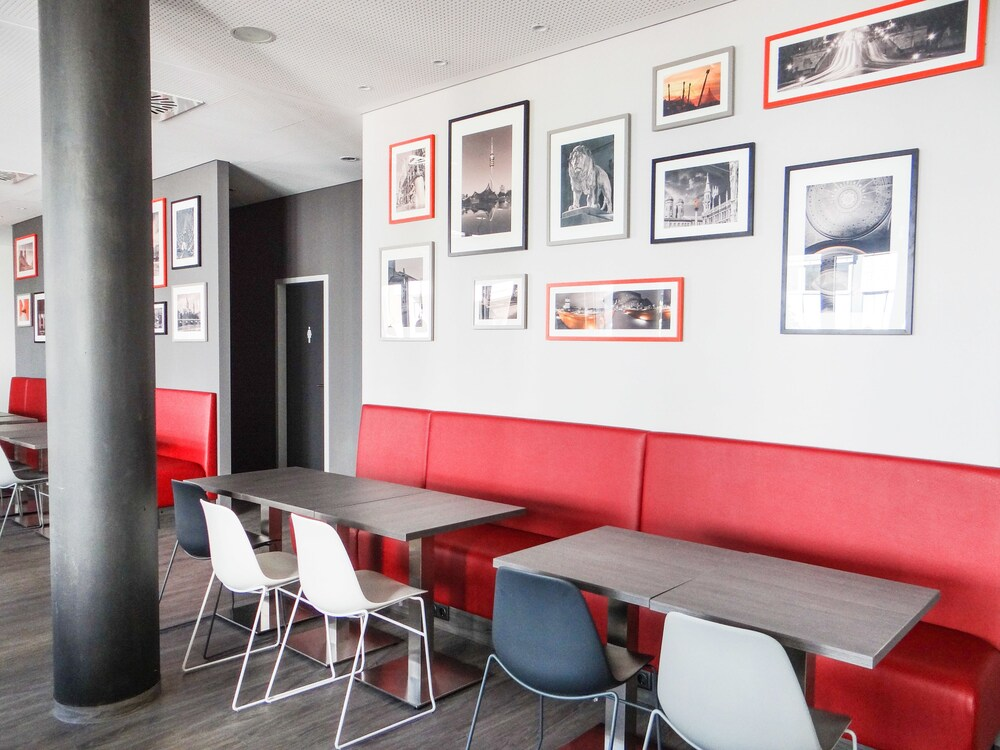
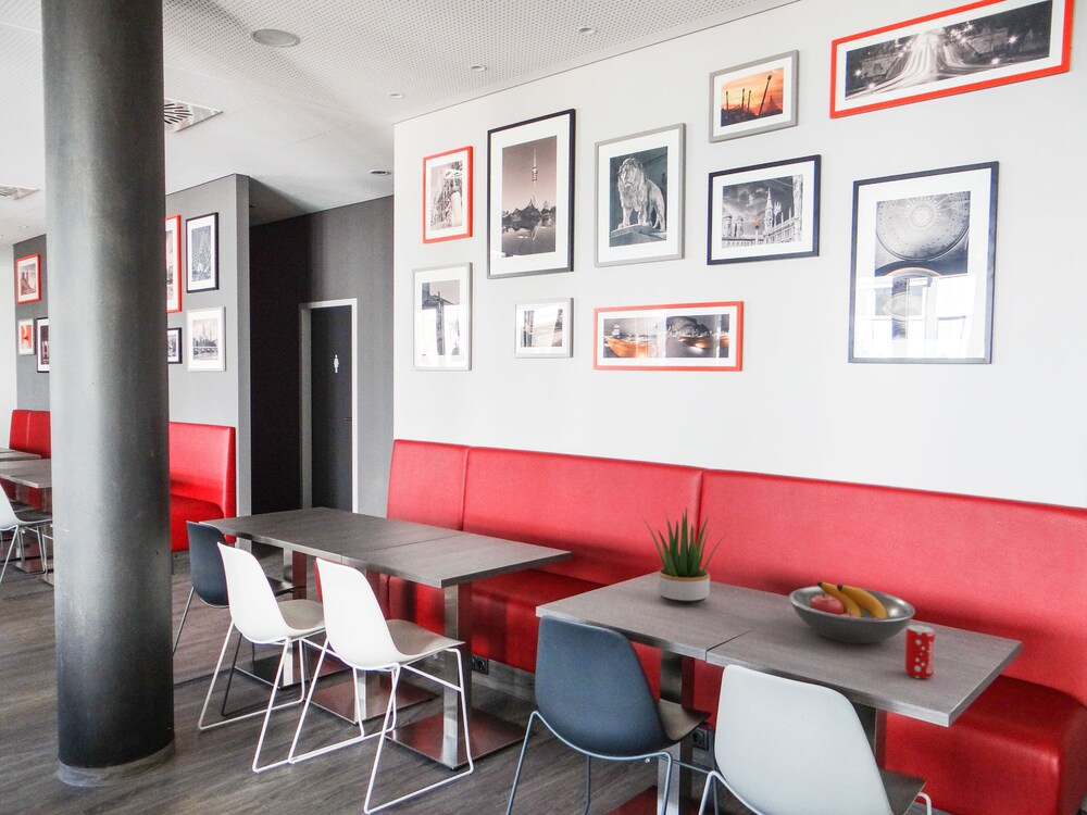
+ fruit bowl [788,580,916,644]
+ potted plant [641,505,727,605]
+ beverage can [904,624,936,680]
